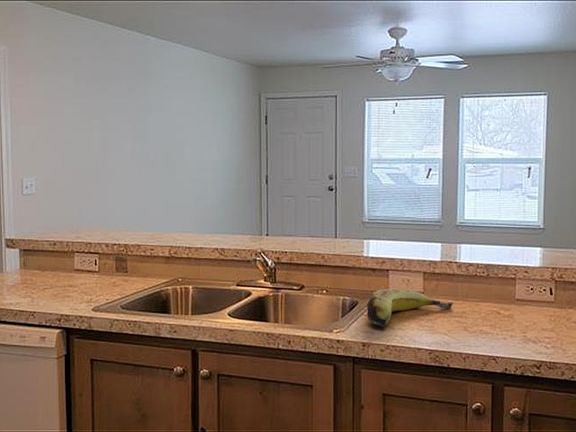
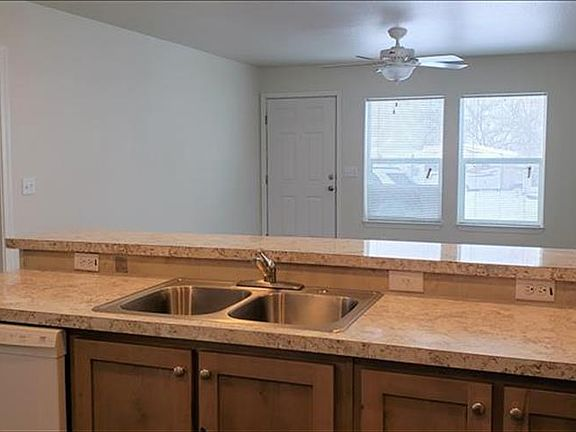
- banana [366,288,454,328]
